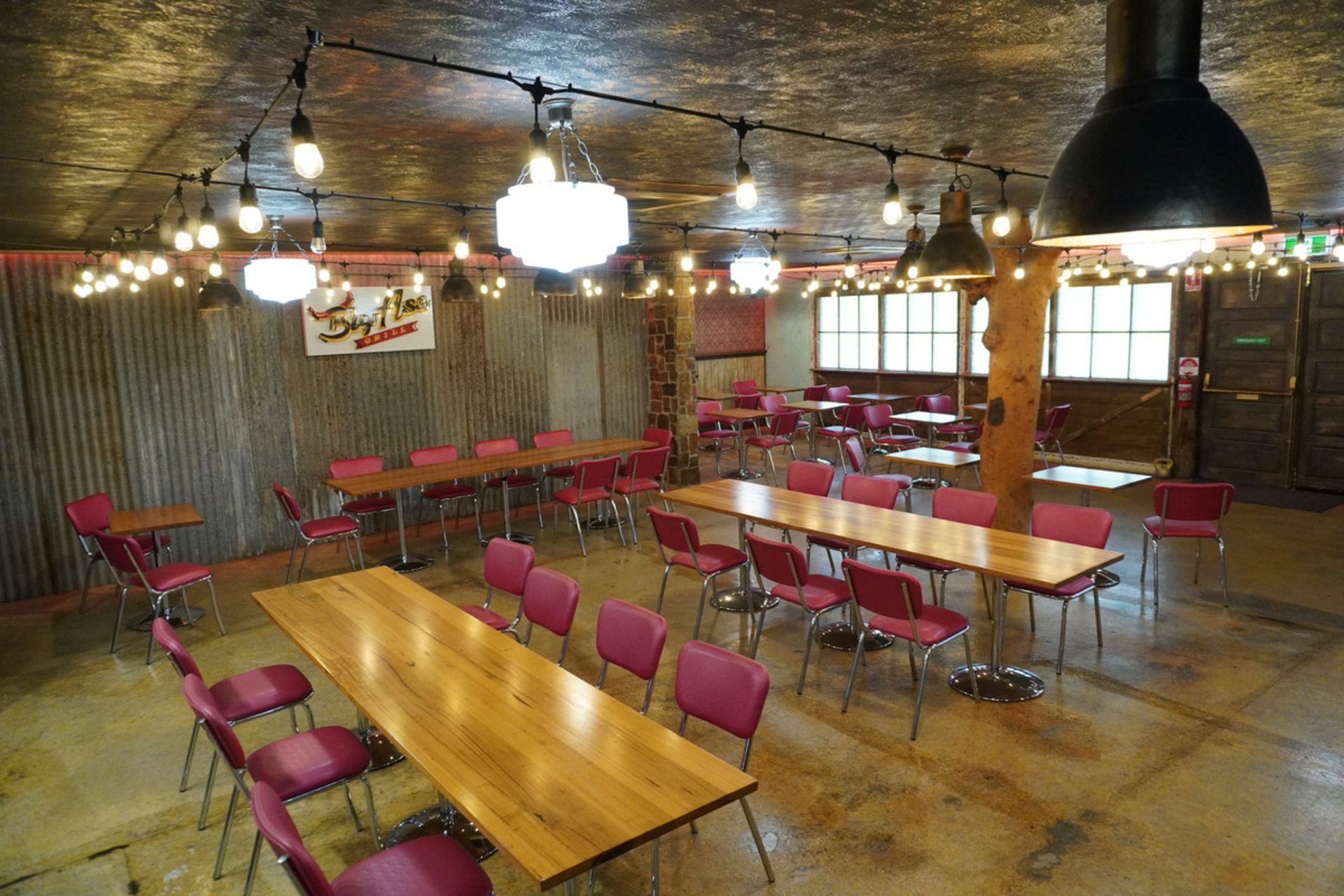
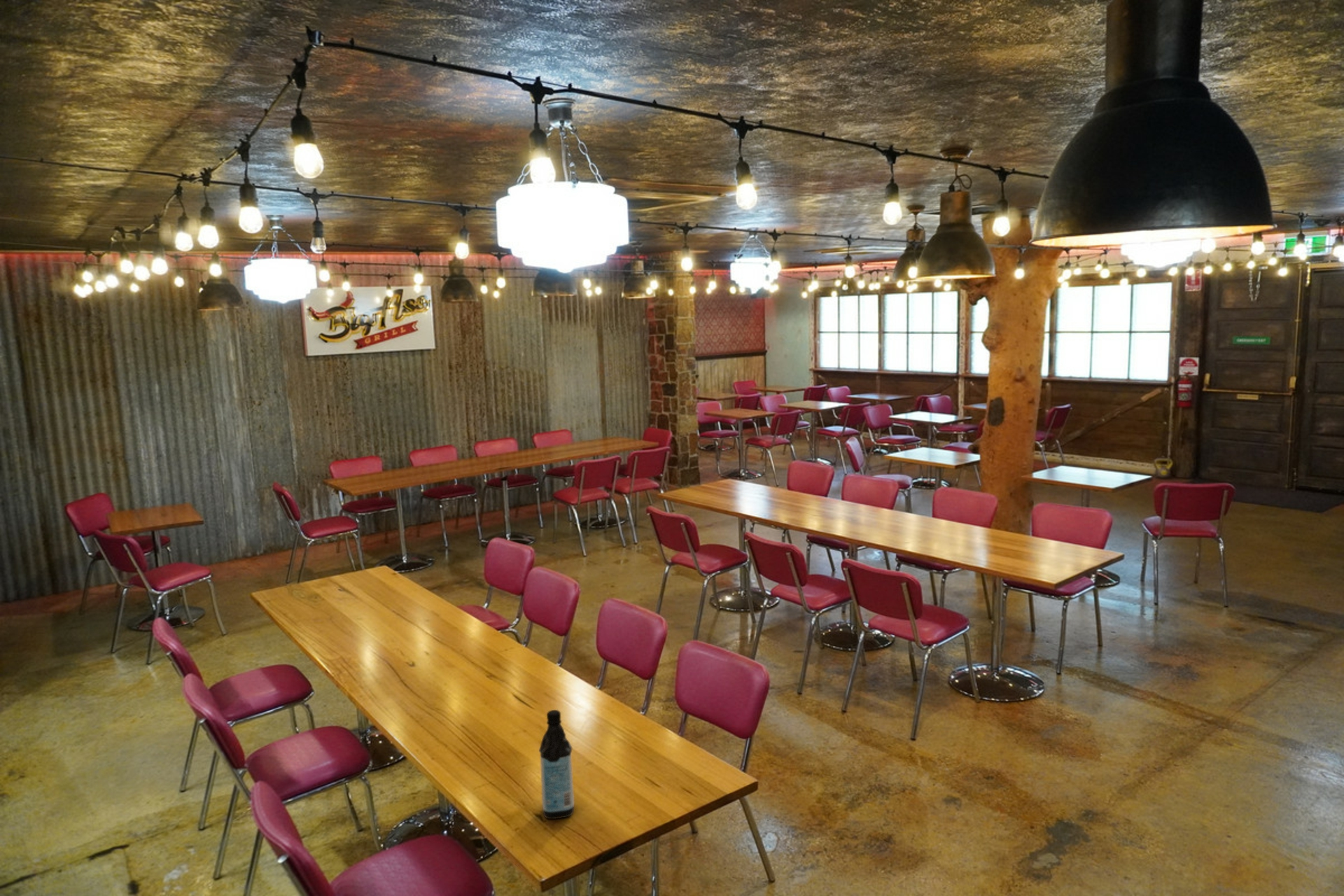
+ water bottle [538,709,575,820]
